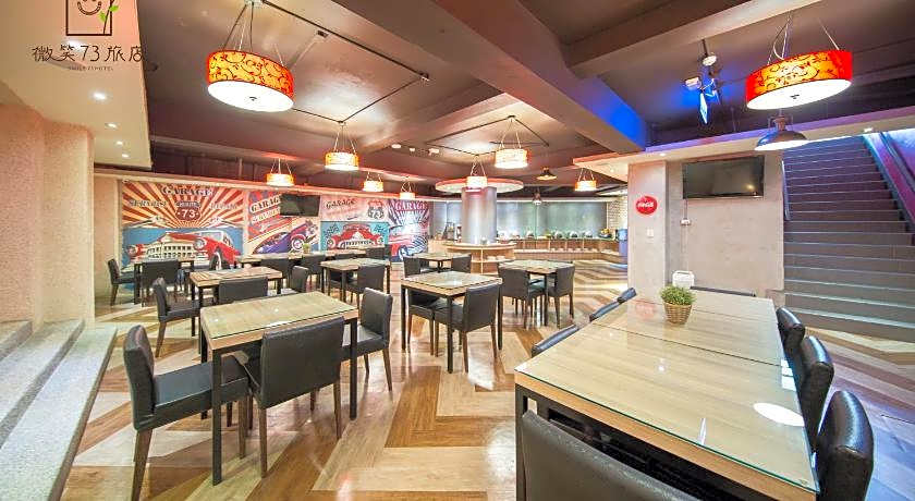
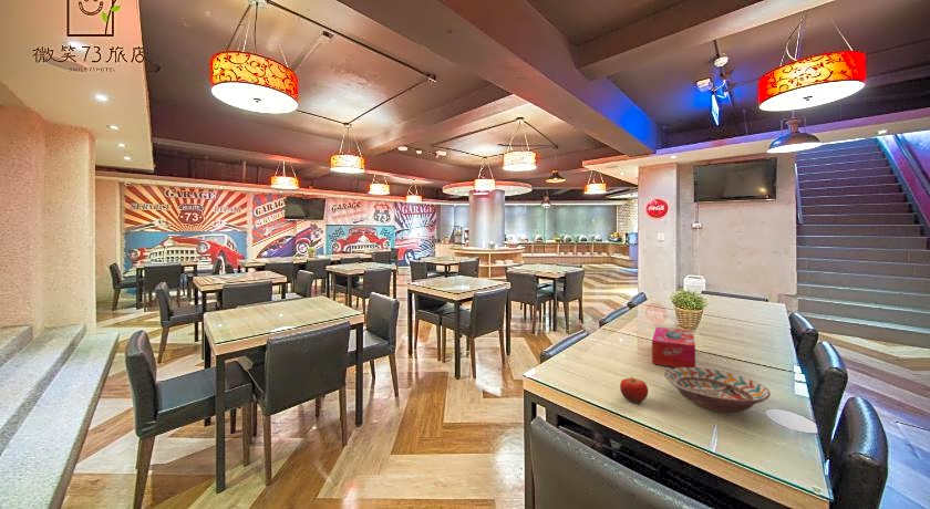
+ fruit [619,375,649,404]
+ tissue box [651,326,696,368]
+ decorative bowl [663,366,772,414]
